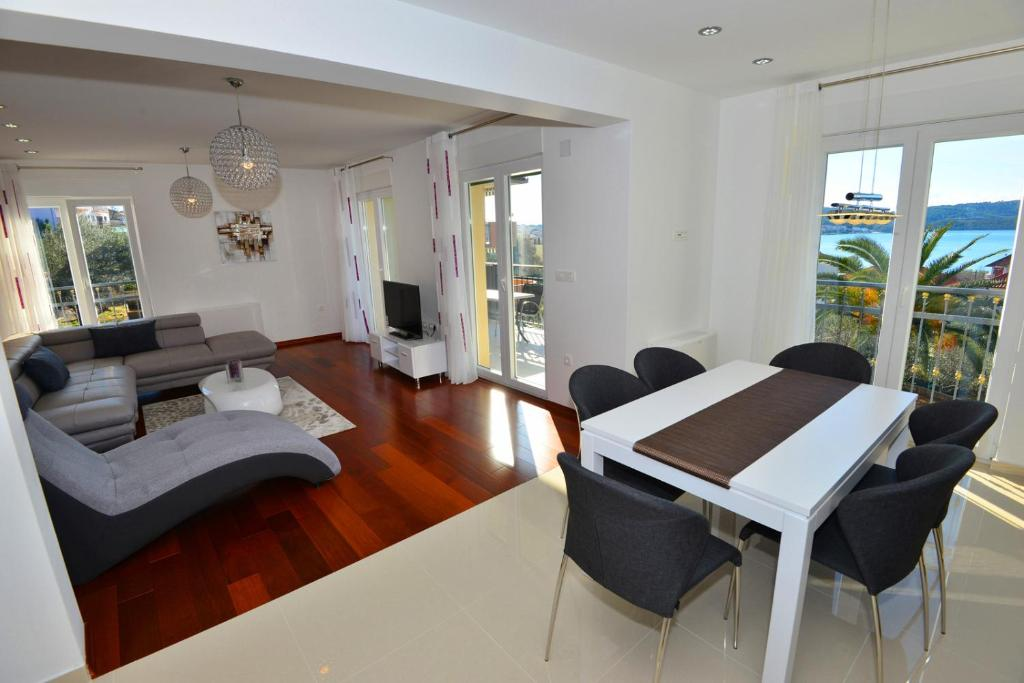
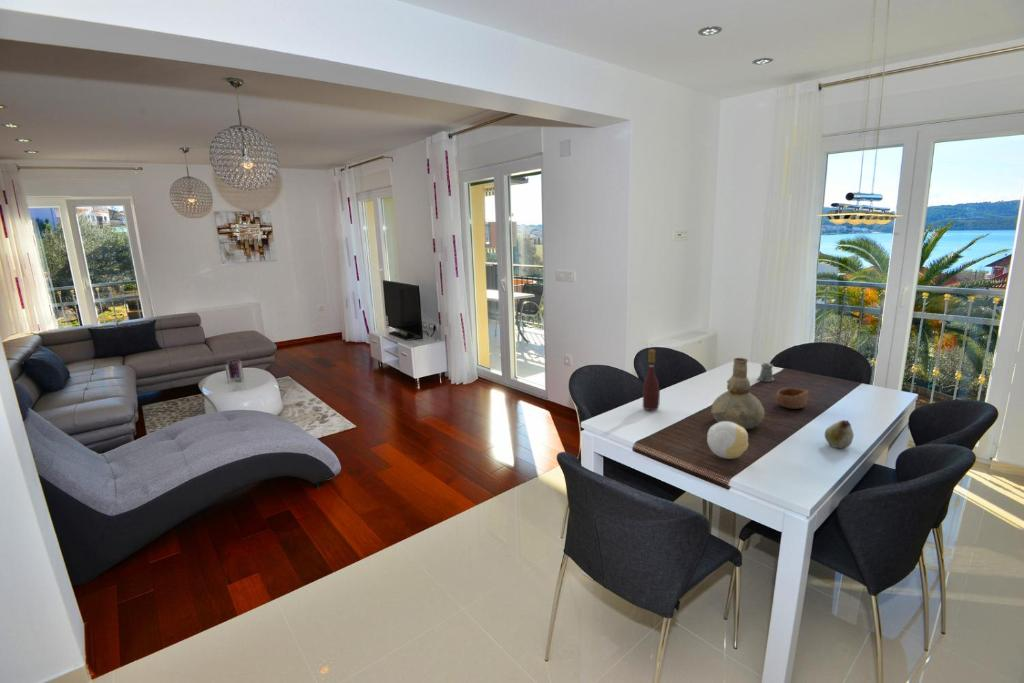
+ pepper shaker [757,361,775,383]
+ bowl [775,387,809,410]
+ decorative ball [706,421,749,460]
+ fruit [824,419,855,449]
+ wine bottle [642,349,661,411]
+ vase [710,357,766,430]
